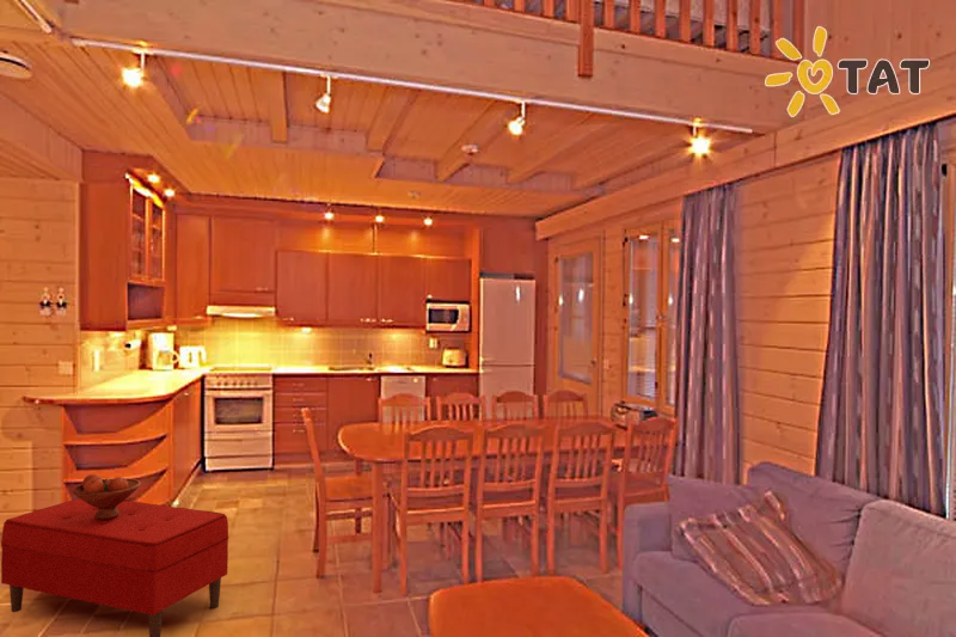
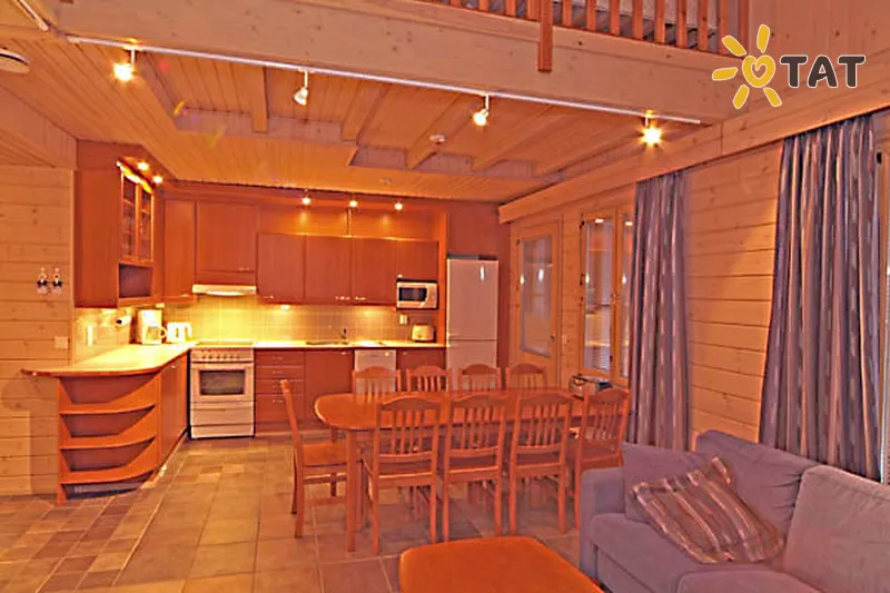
- bench [0,497,229,637]
- fruit bowl [72,473,142,520]
